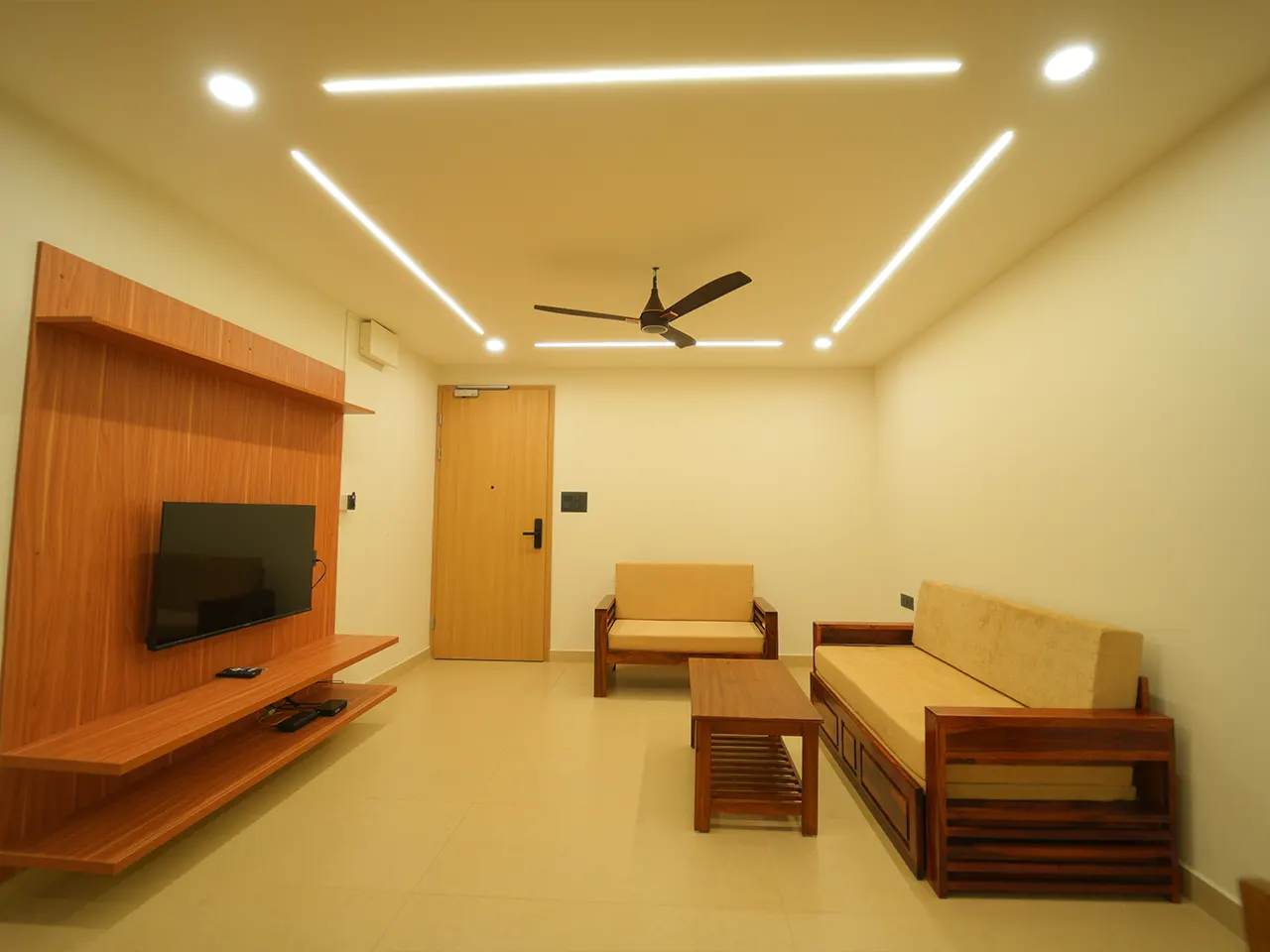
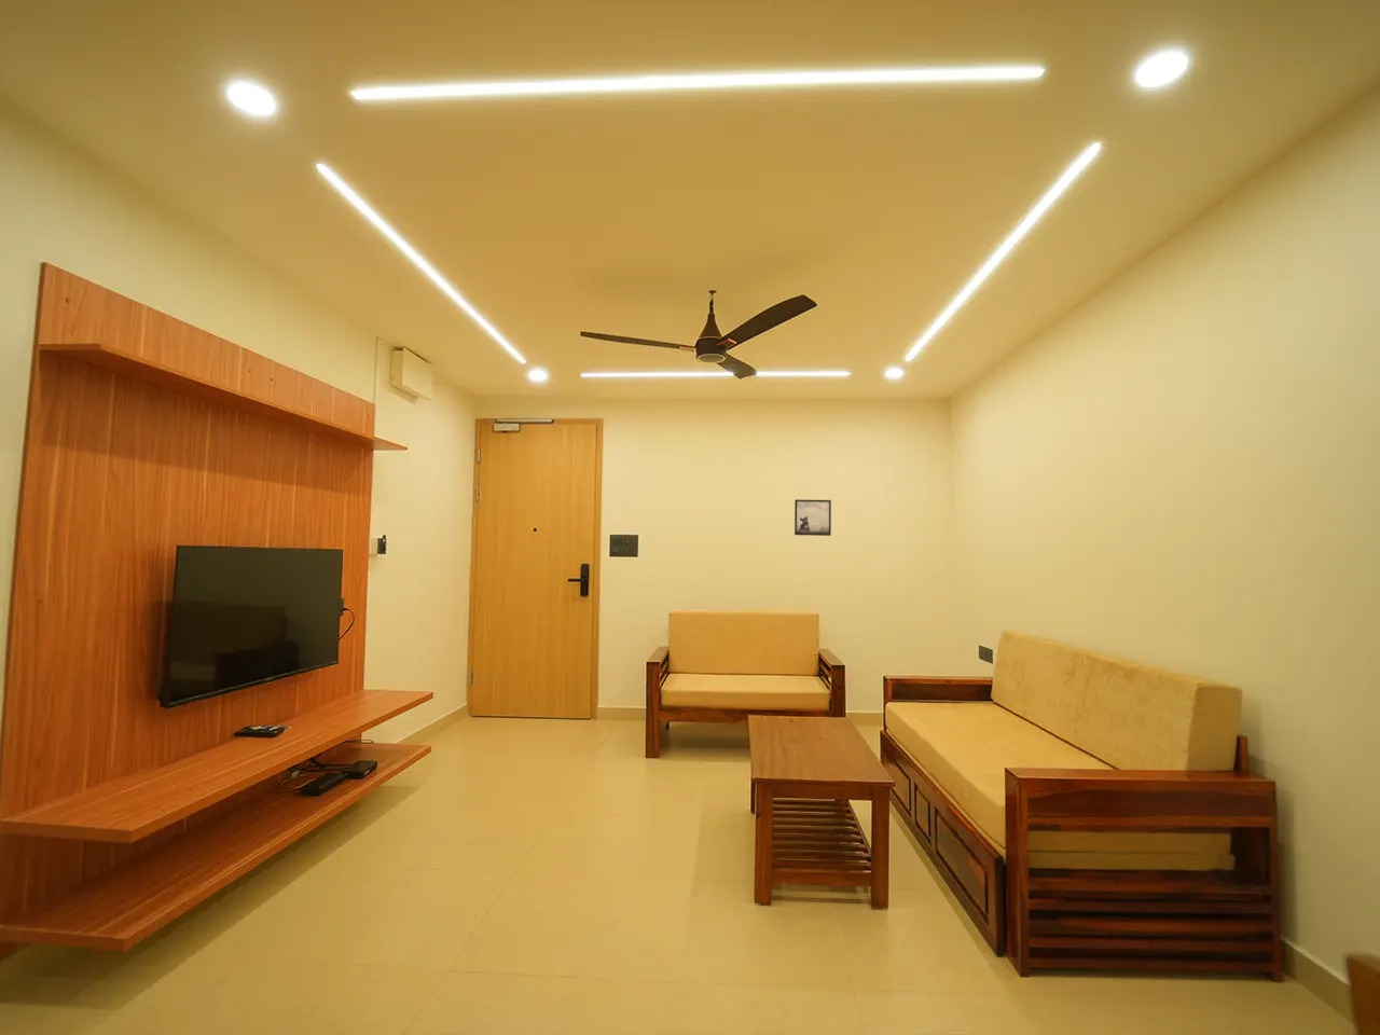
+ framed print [793,498,832,537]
